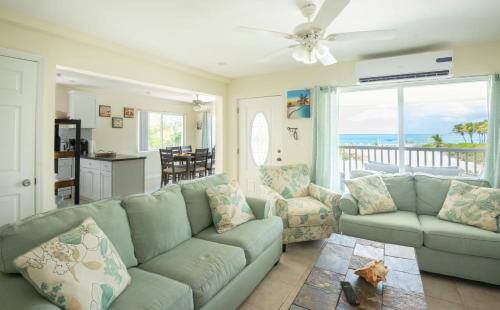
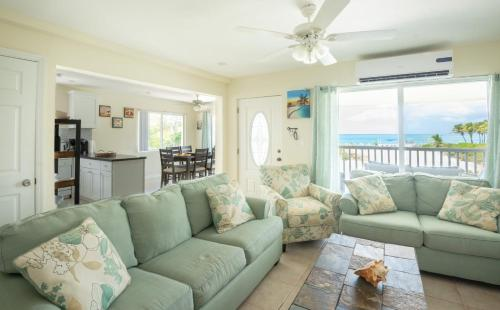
- remote control [339,280,361,308]
